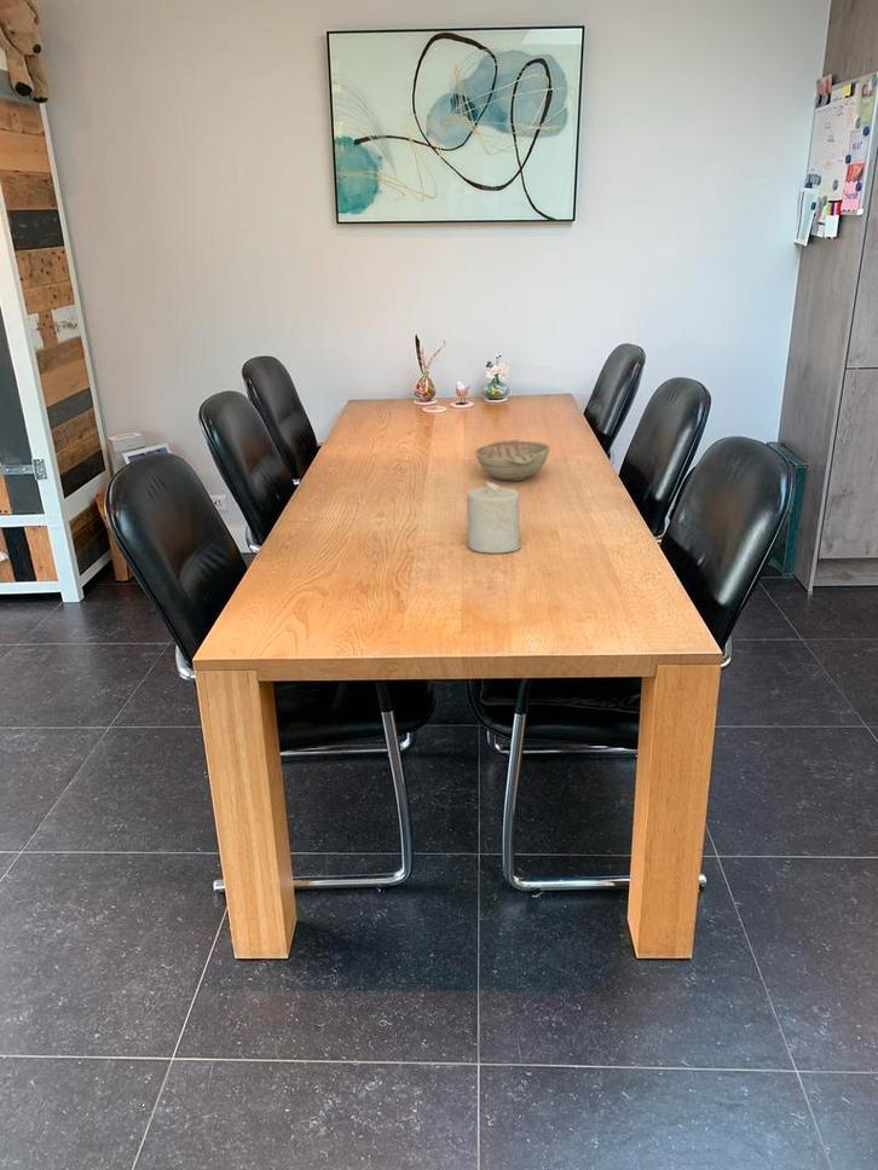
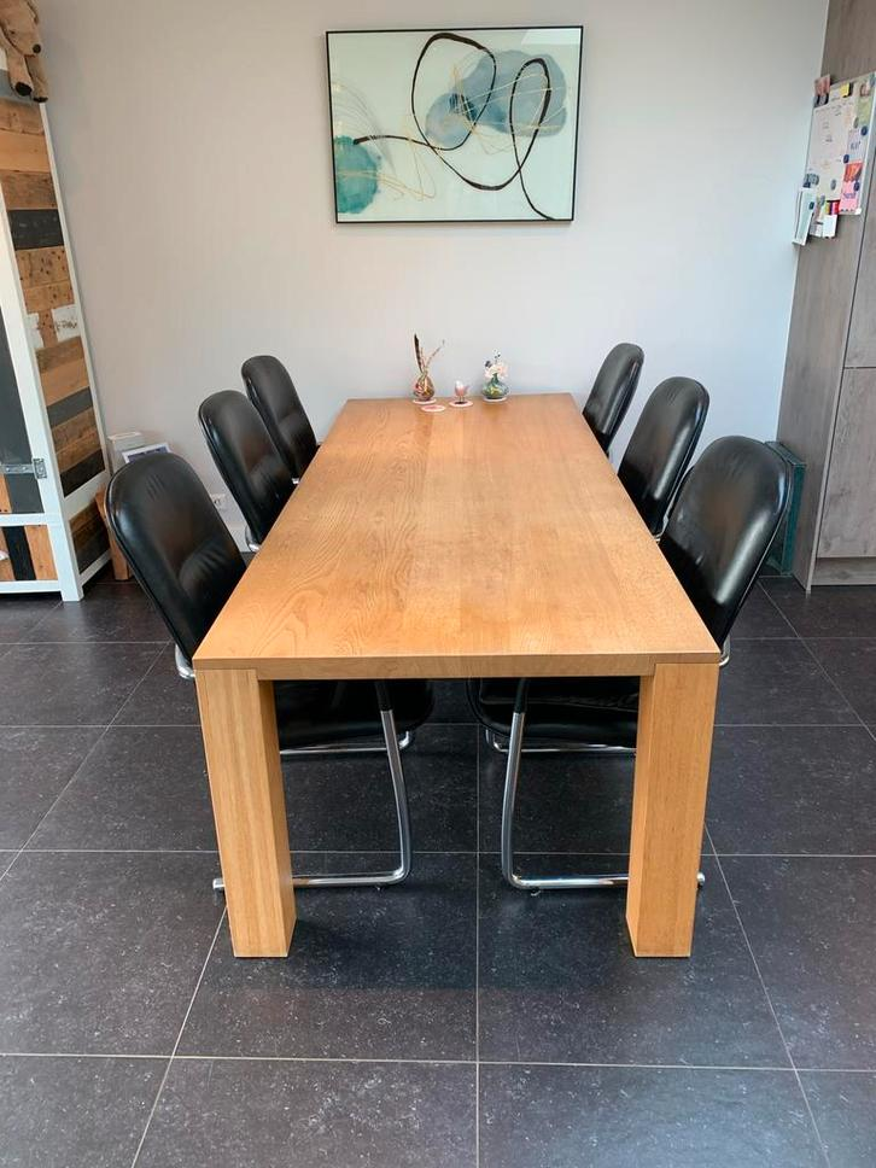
- candle [466,480,521,555]
- decorative bowl [474,439,550,482]
